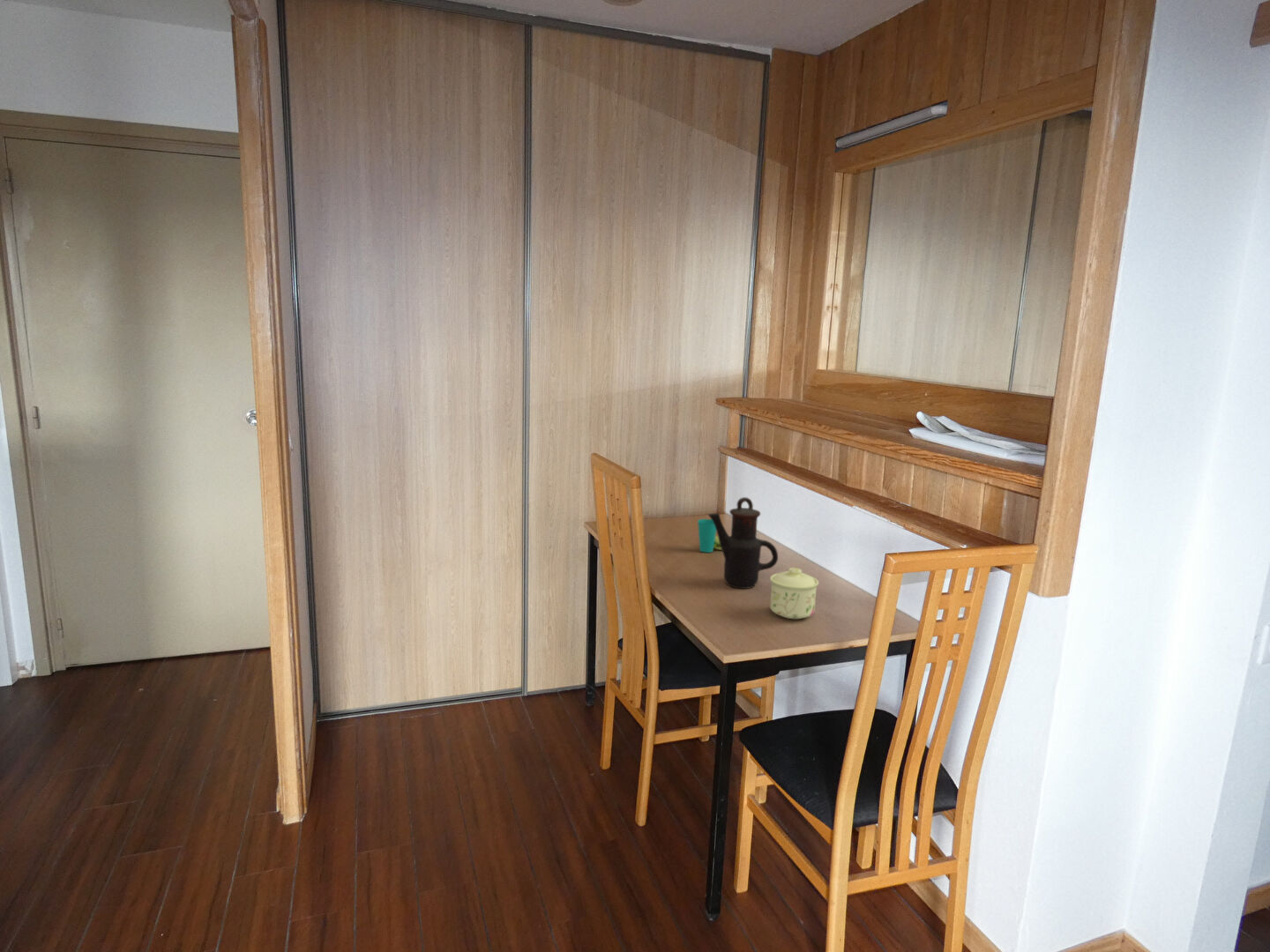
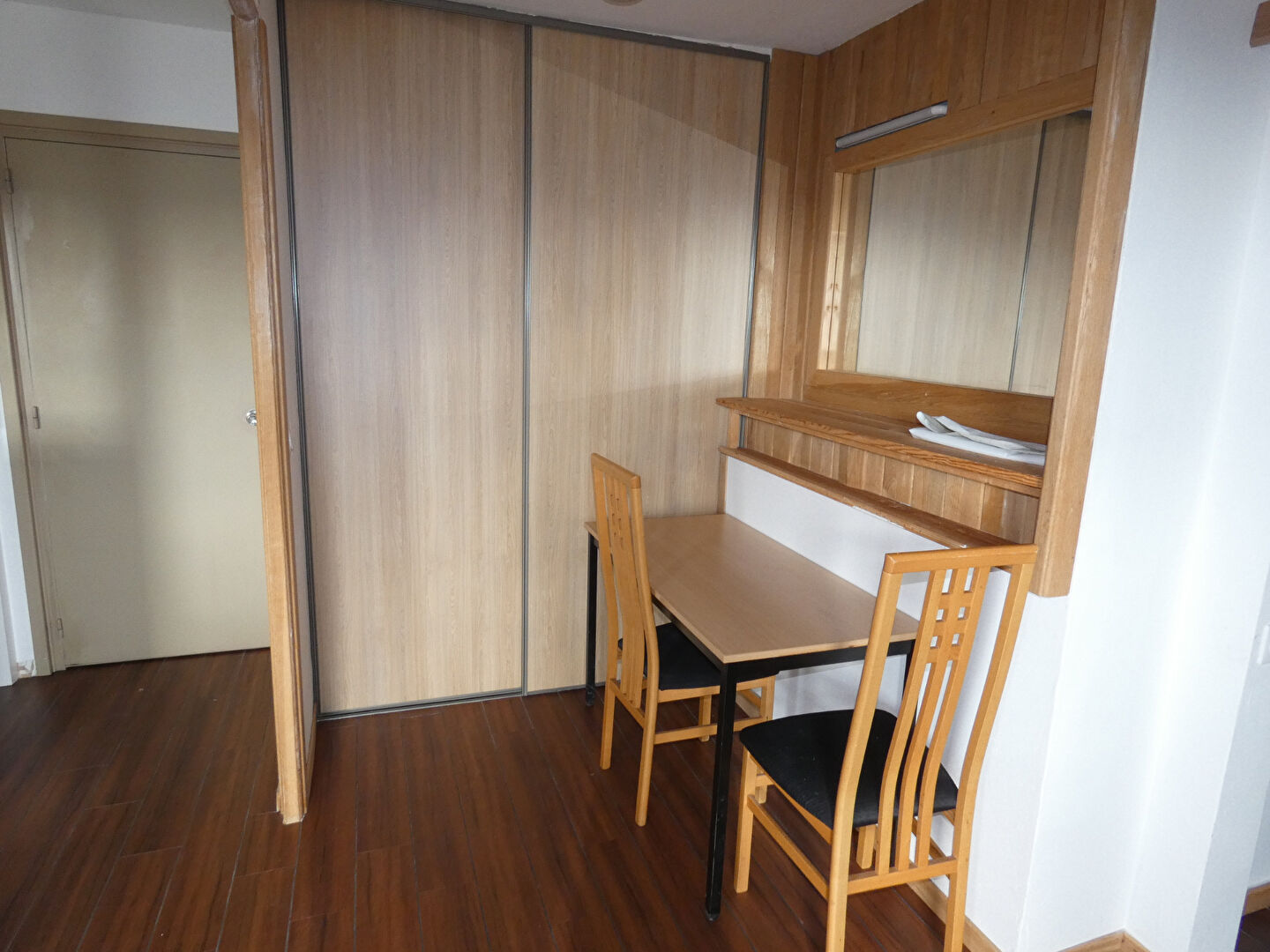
- teapot [707,496,779,590]
- cup [697,518,722,554]
- sugar bowl [769,567,819,620]
